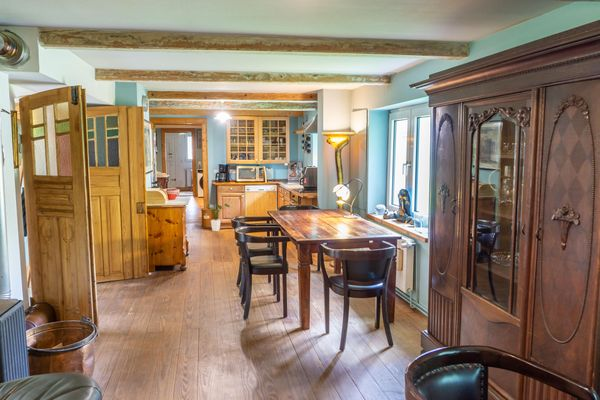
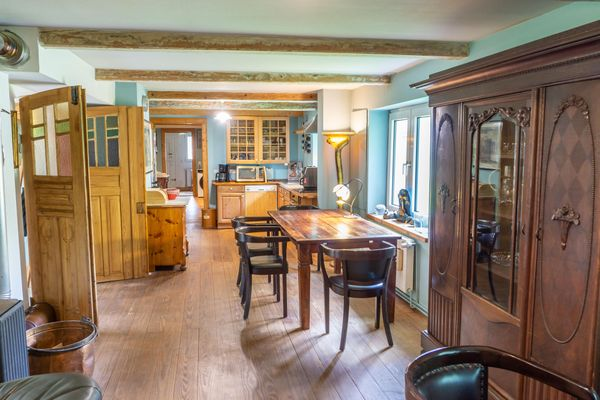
- house plant [206,202,231,232]
